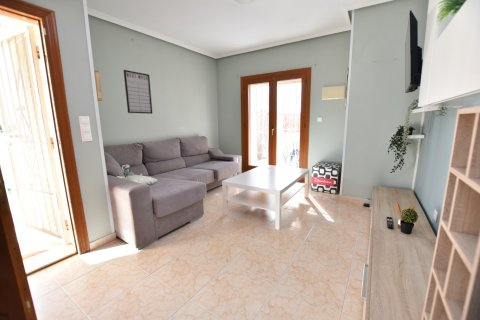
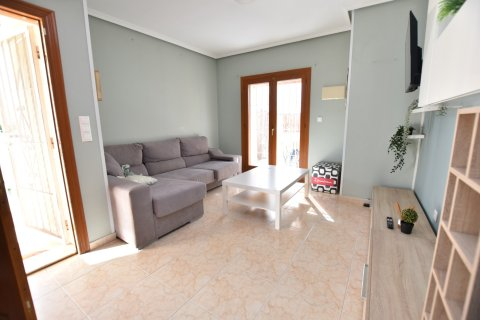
- writing board [123,69,153,115]
